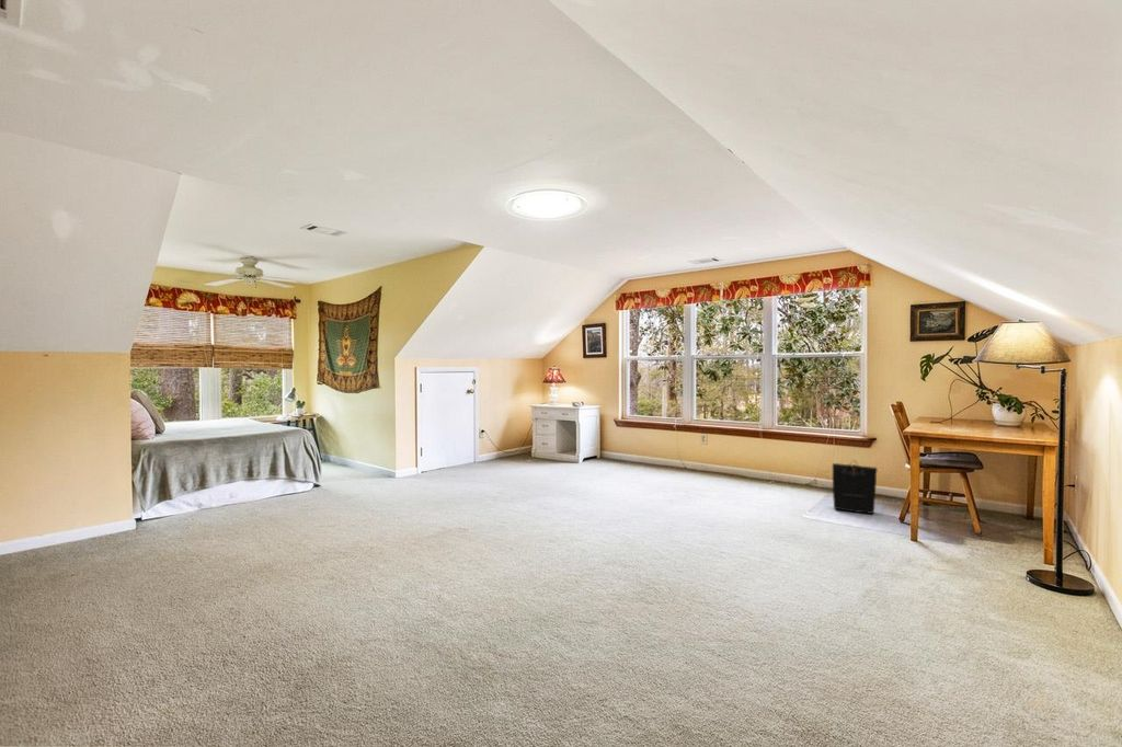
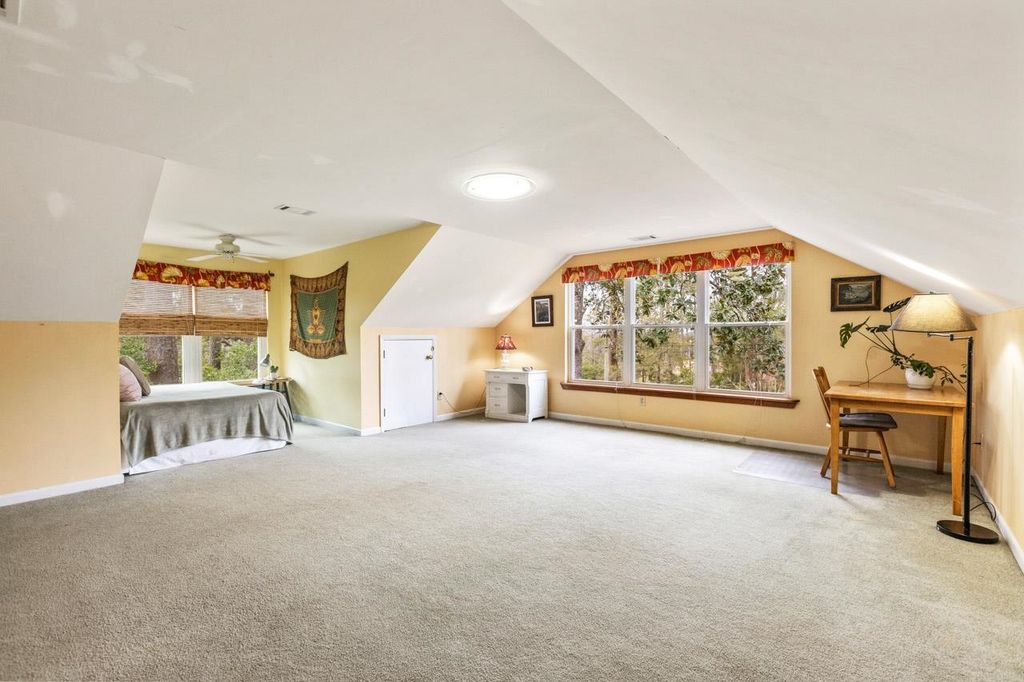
- backpack [832,459,878,515]
